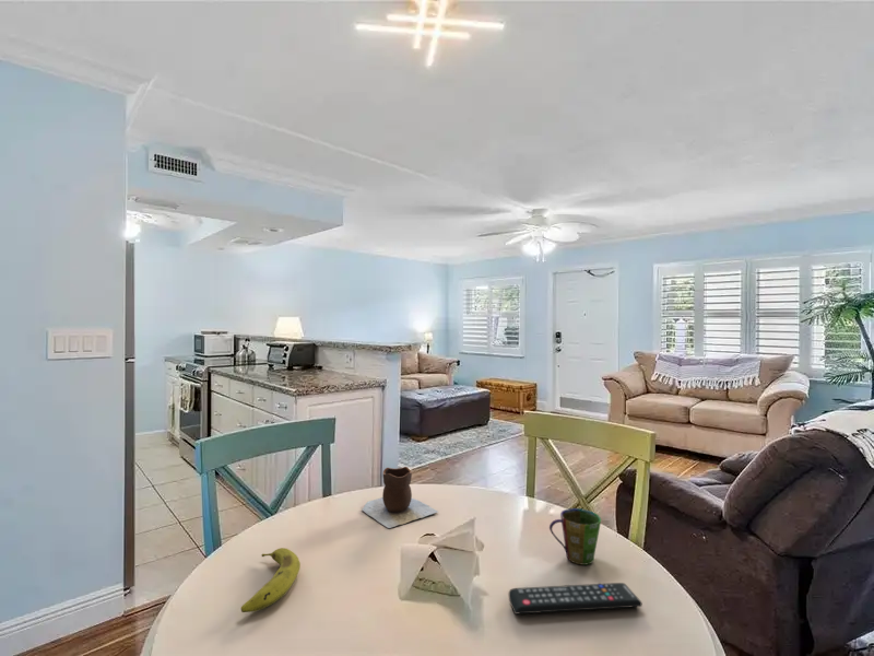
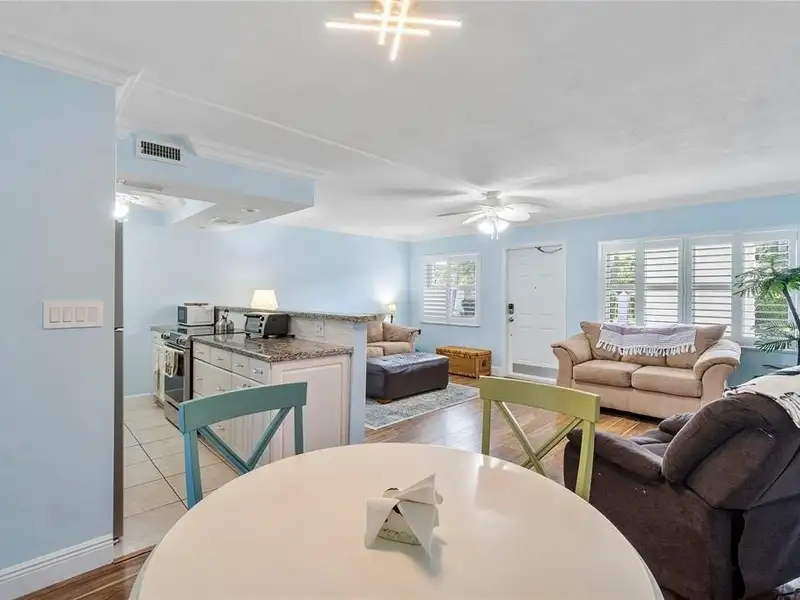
- remote control [508,582,643,616]
- fruit [240,547,302,613]
- cup [548,507,602,566]
- vase [362,466,438,529]
